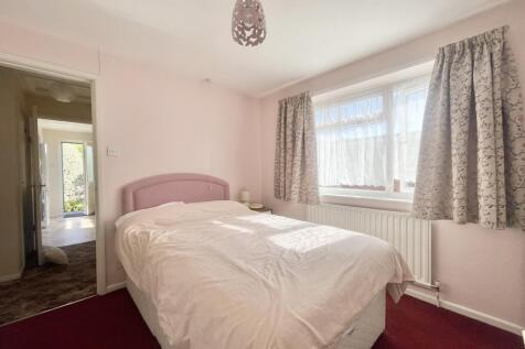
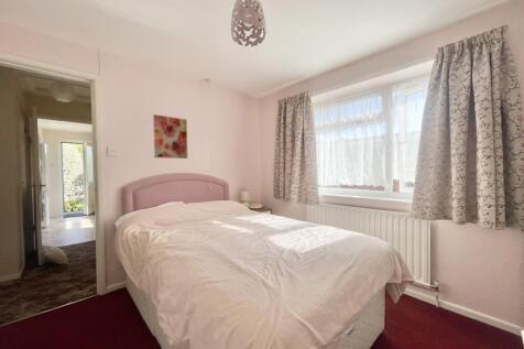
+ wall art [152,113,188,160]
